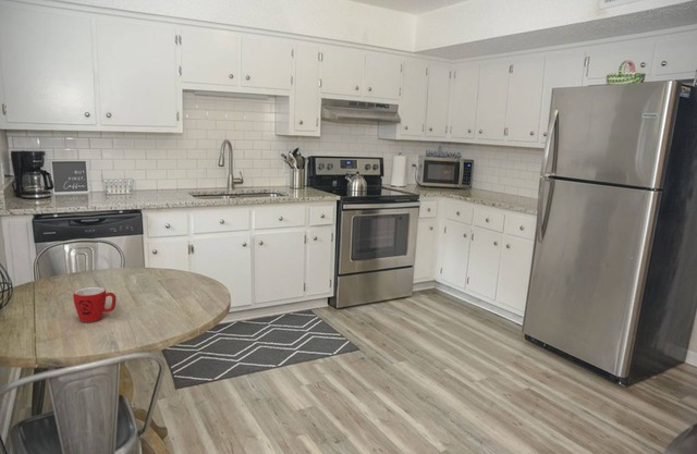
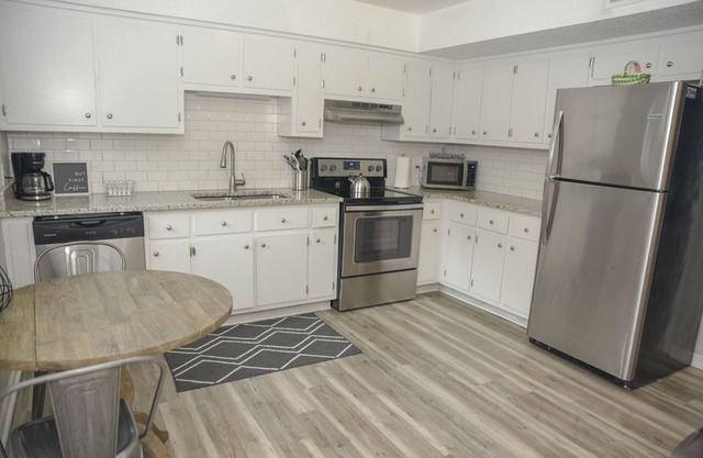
- mug [72,286,117,323]
